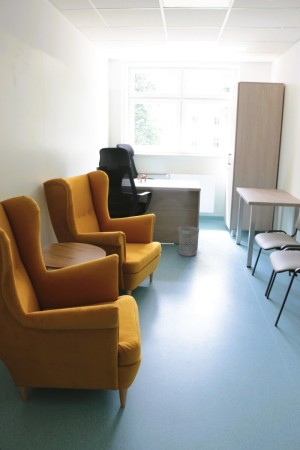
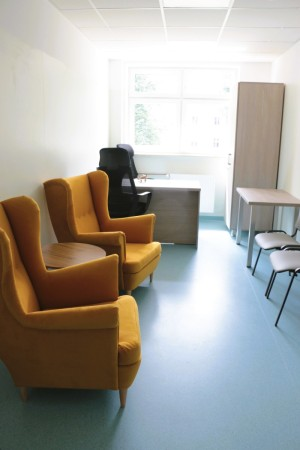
- wastebasket [177,225,200,257]
